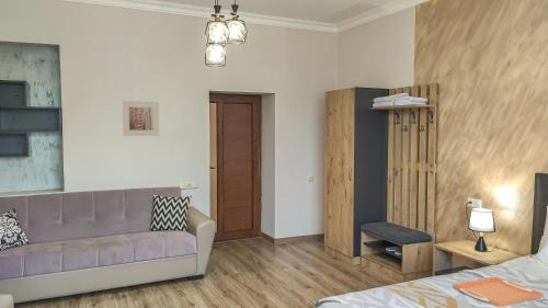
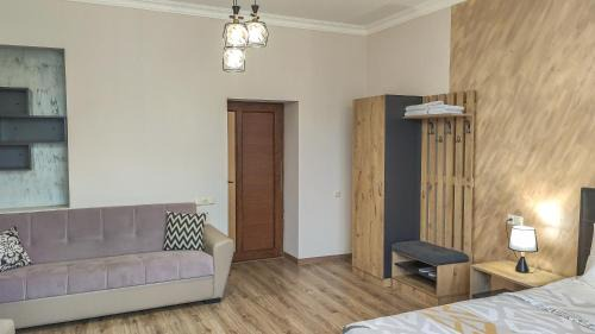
- serving tray [452,275,545,308]
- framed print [122,100,160,137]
